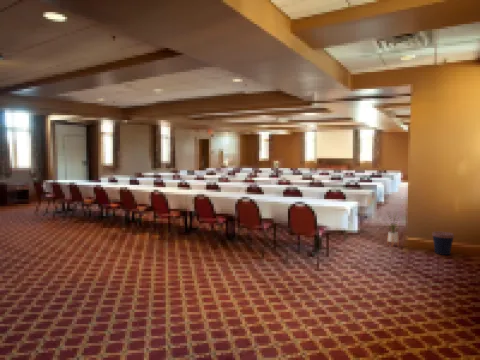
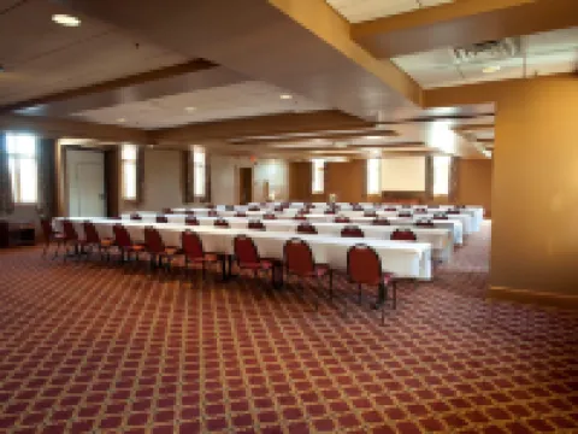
- coffee cup [431,231,455,256]
- house plant [383,213,404,248]
